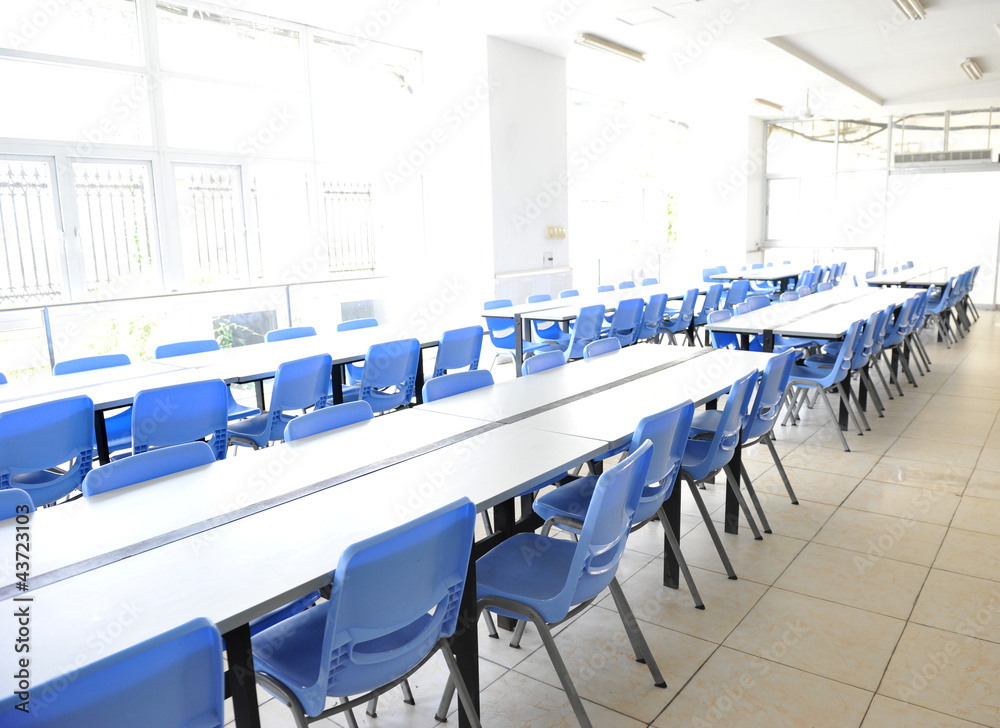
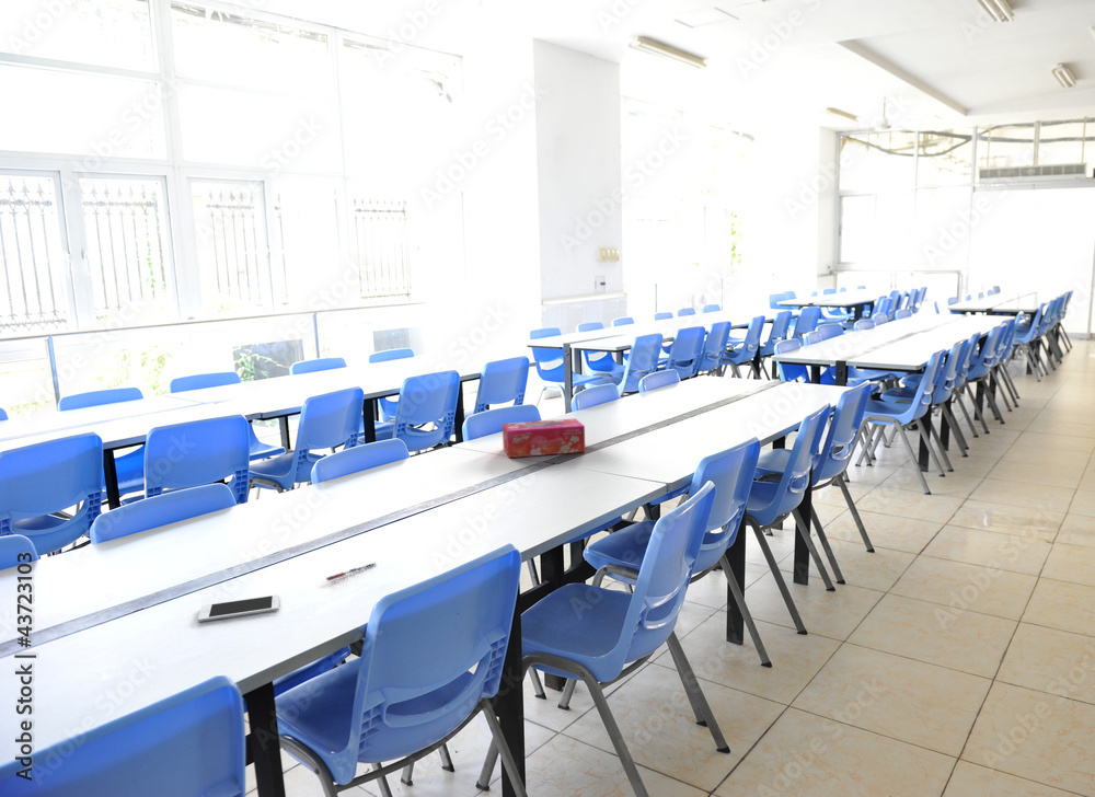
+ cell phone [197,593,280,623]
+ tissue box [502,417,586,459]
+ pen [325,562,377,581]
